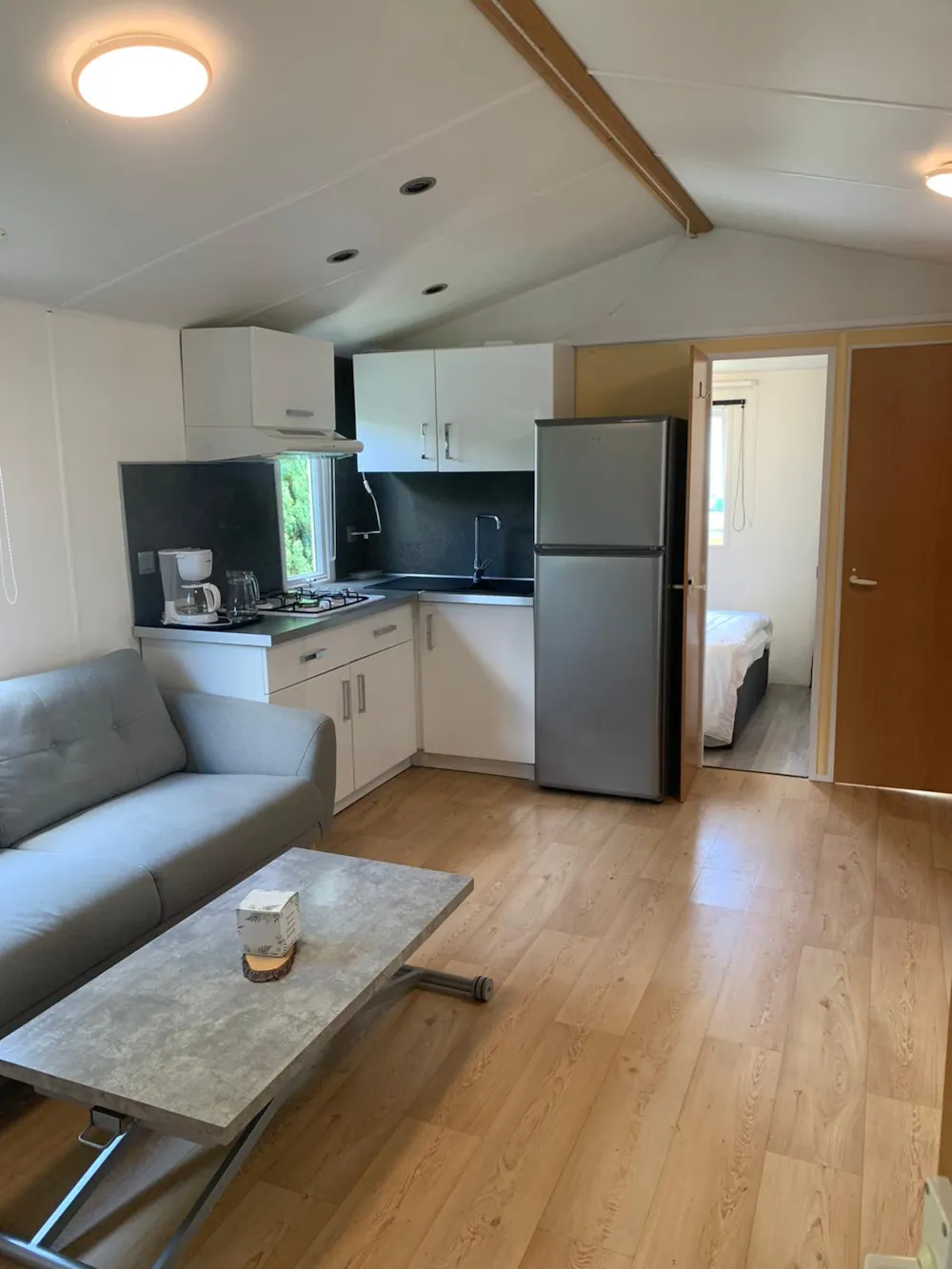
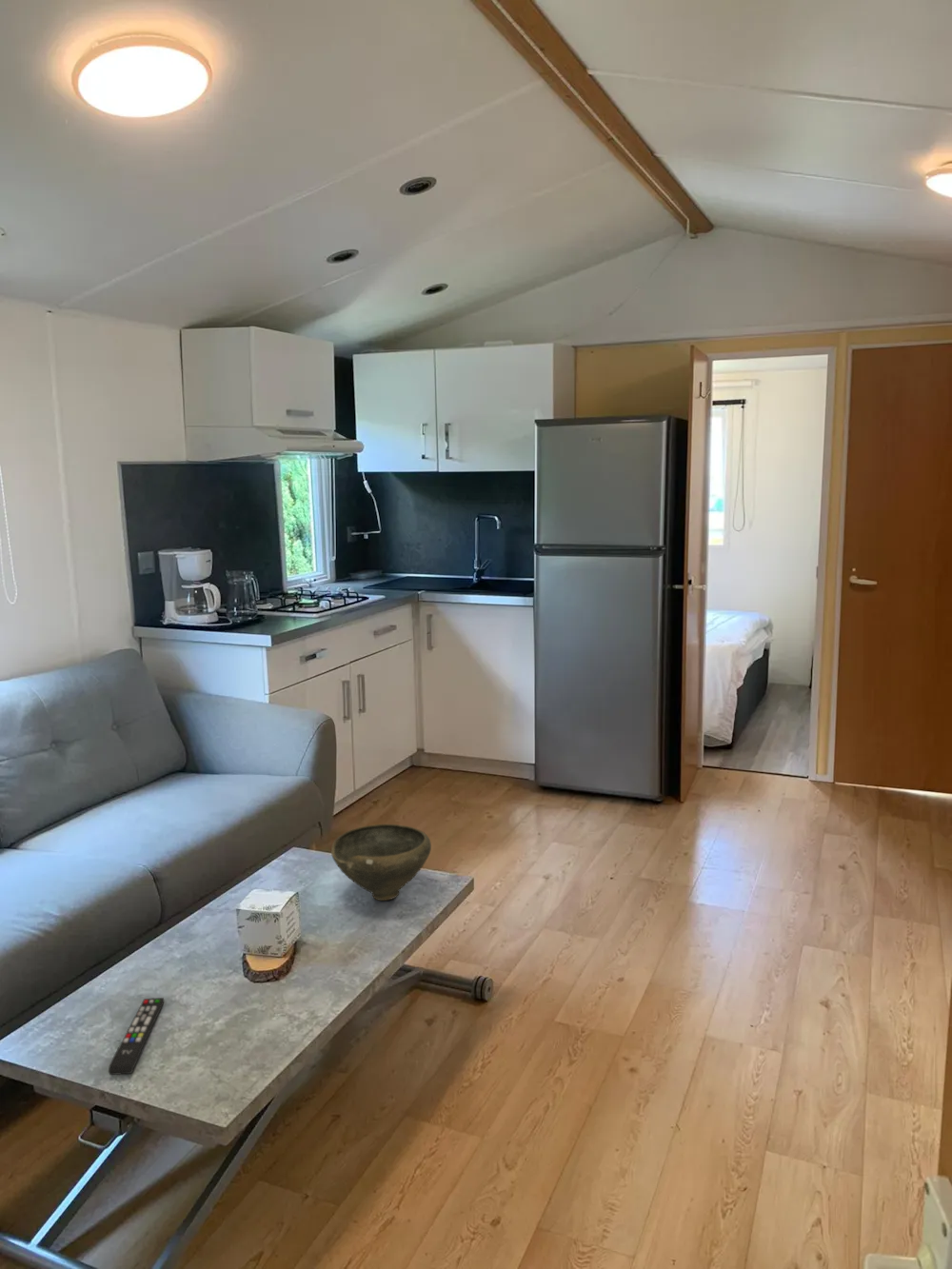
+ bowl [330,823,432,902]
+ remote control [108,997,165,1076]
